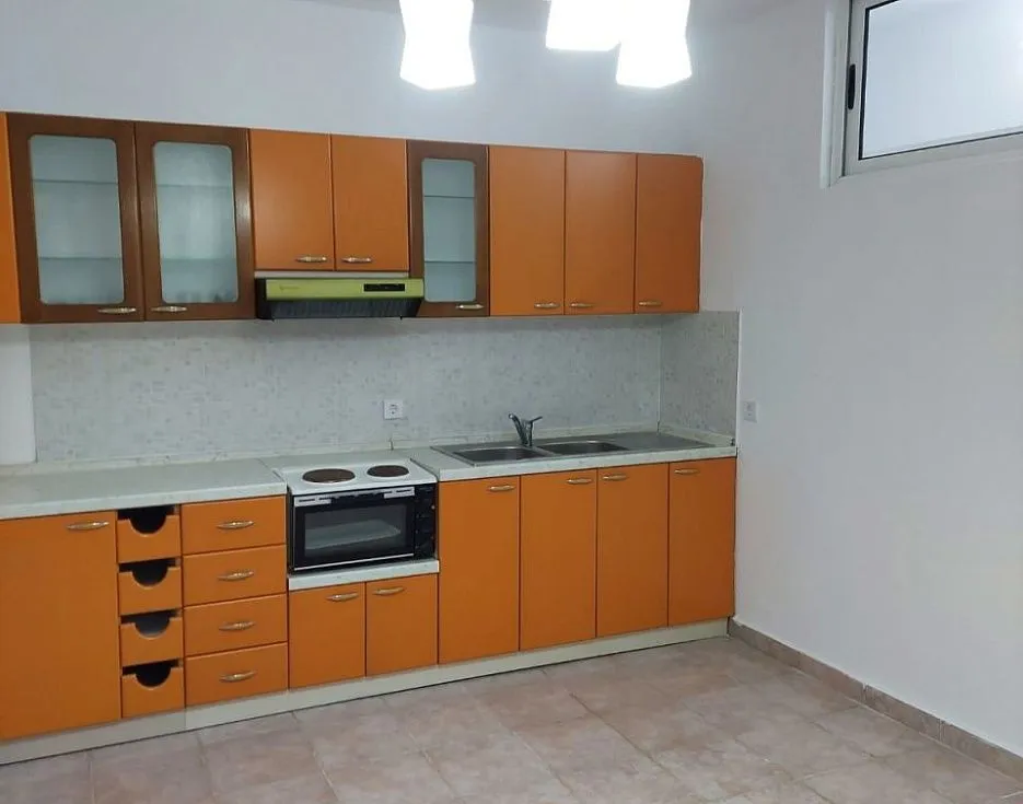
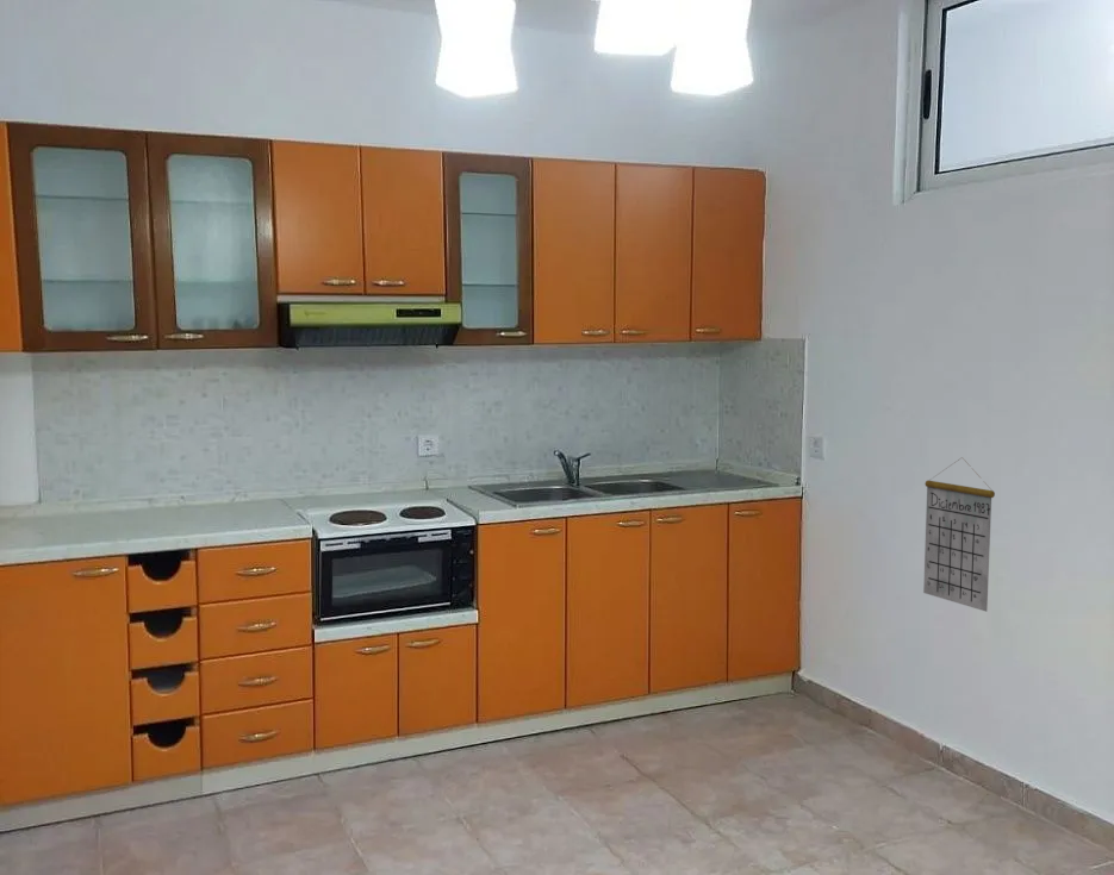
+ calendar [922,457,996,613]
